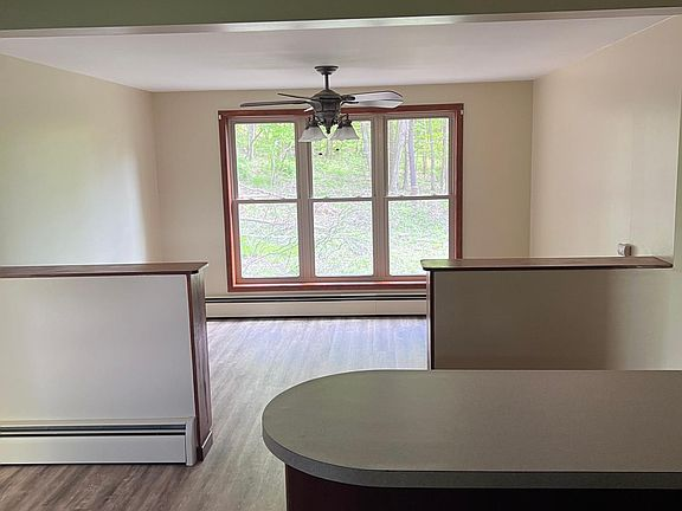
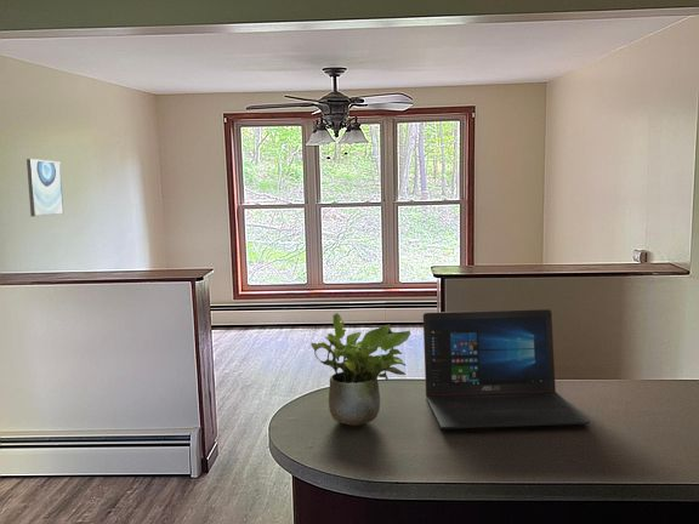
+ potted plant [311,312,411,427]
+ wall art [25,158,64,217]
+ laptop [422,308,591,429]
